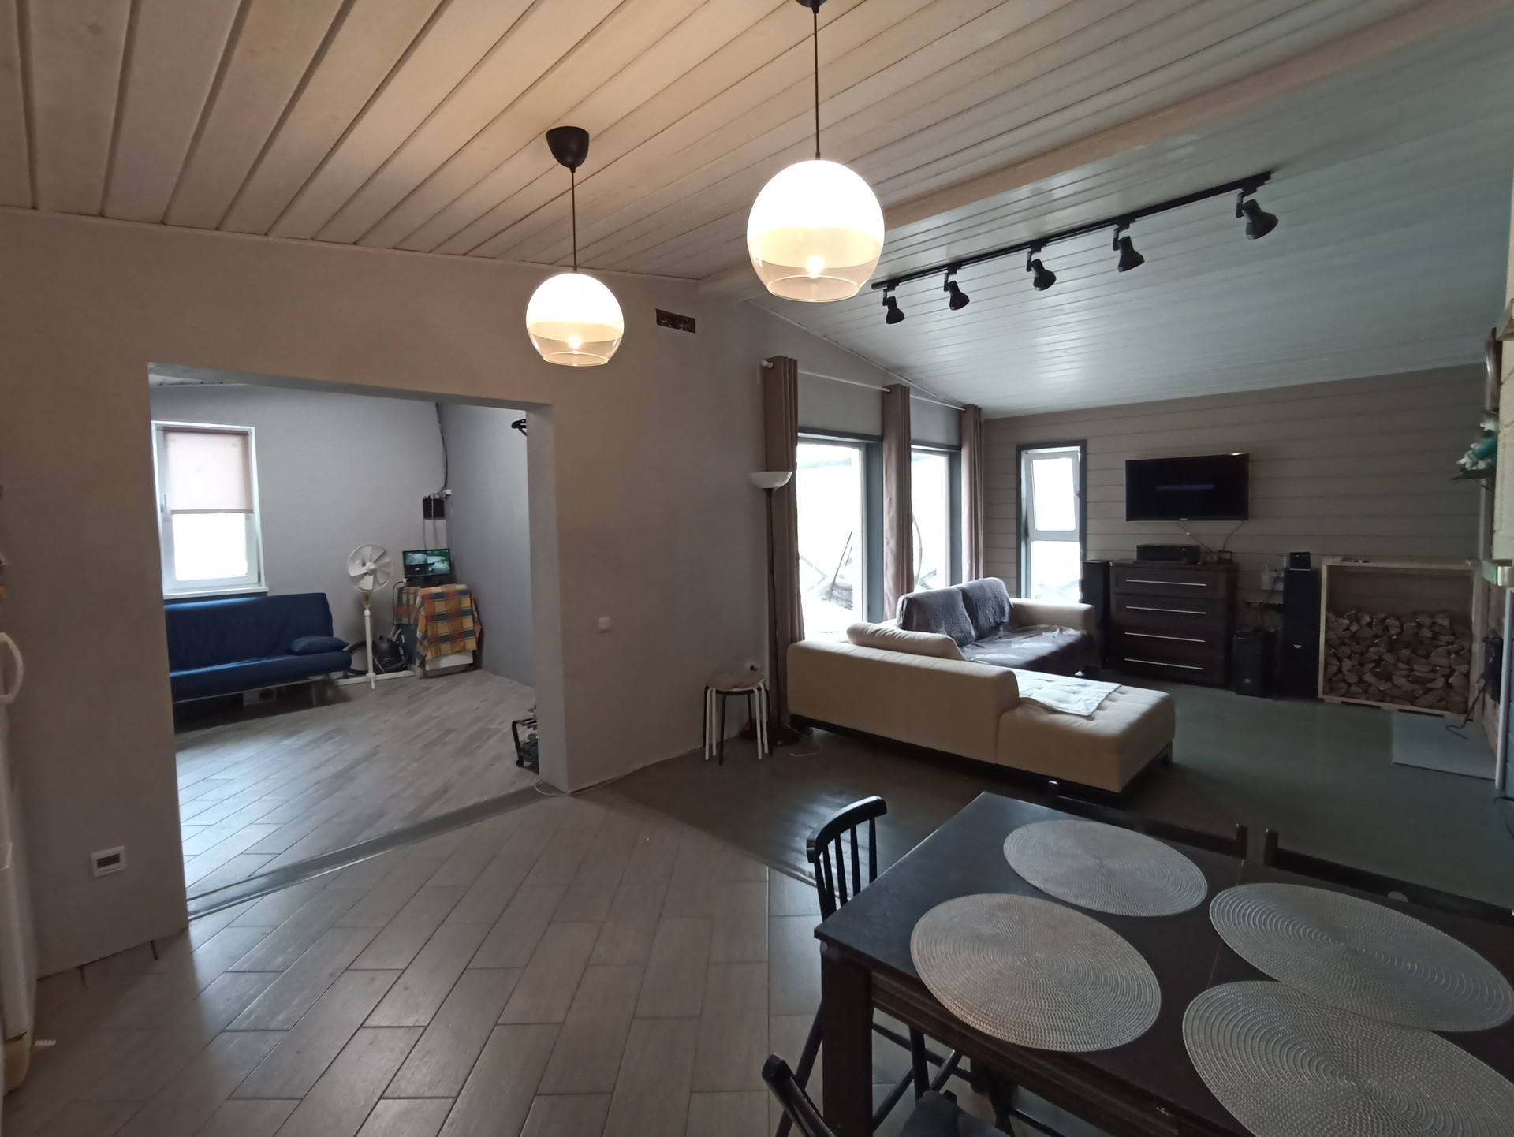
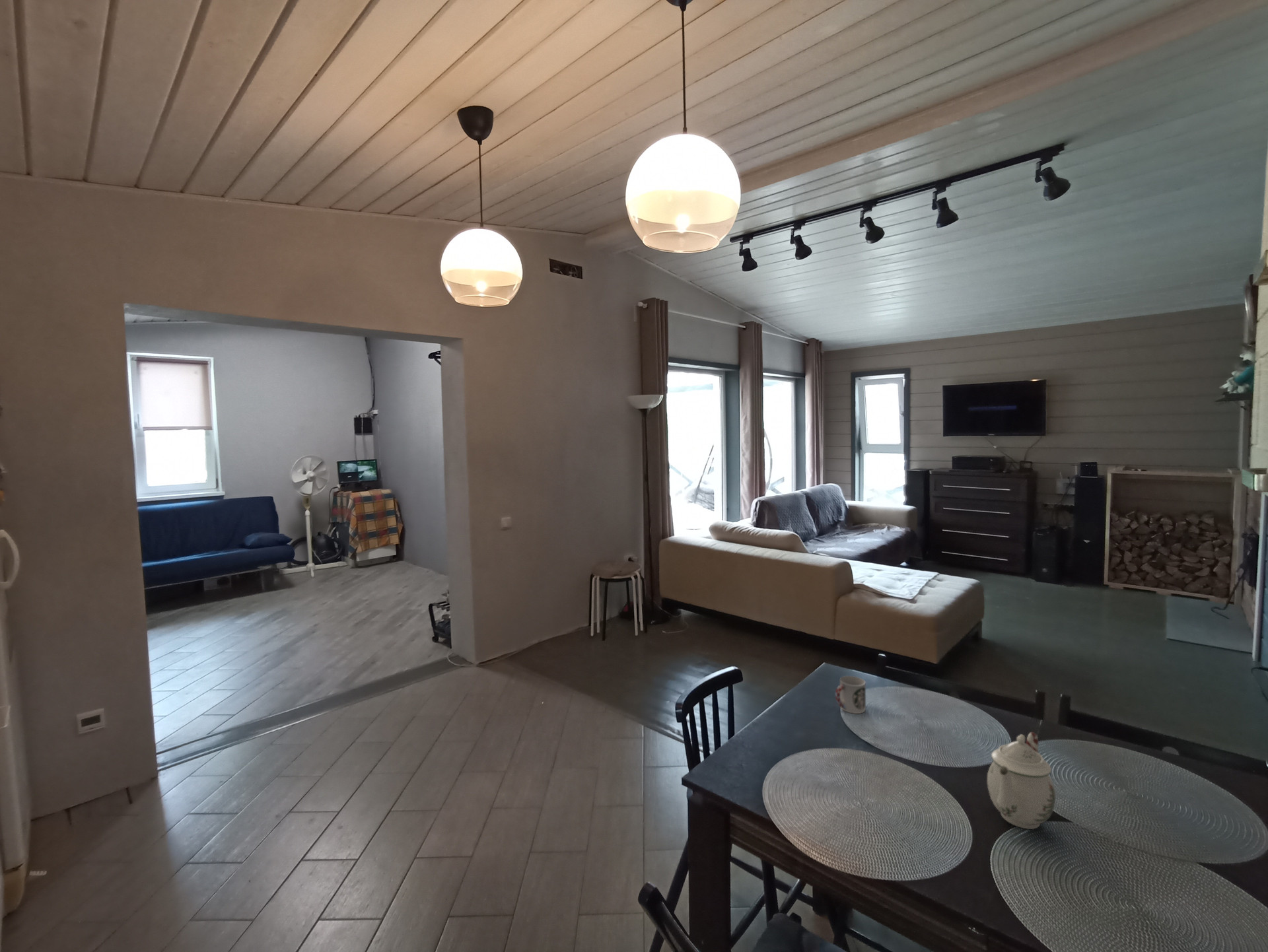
+ cup [835,675,866,714]
+ teapot [987,731,1056,830]
